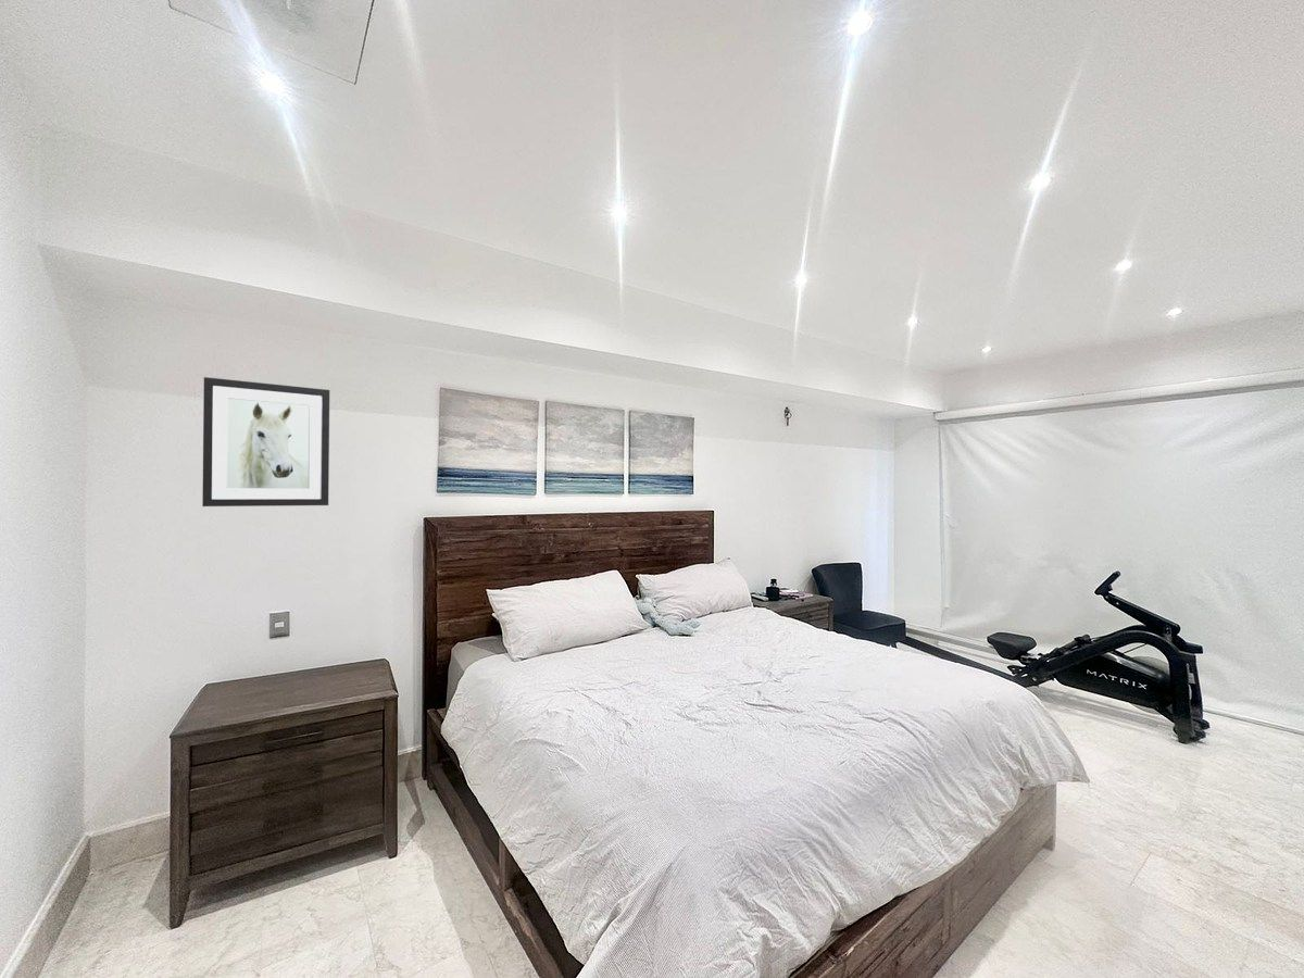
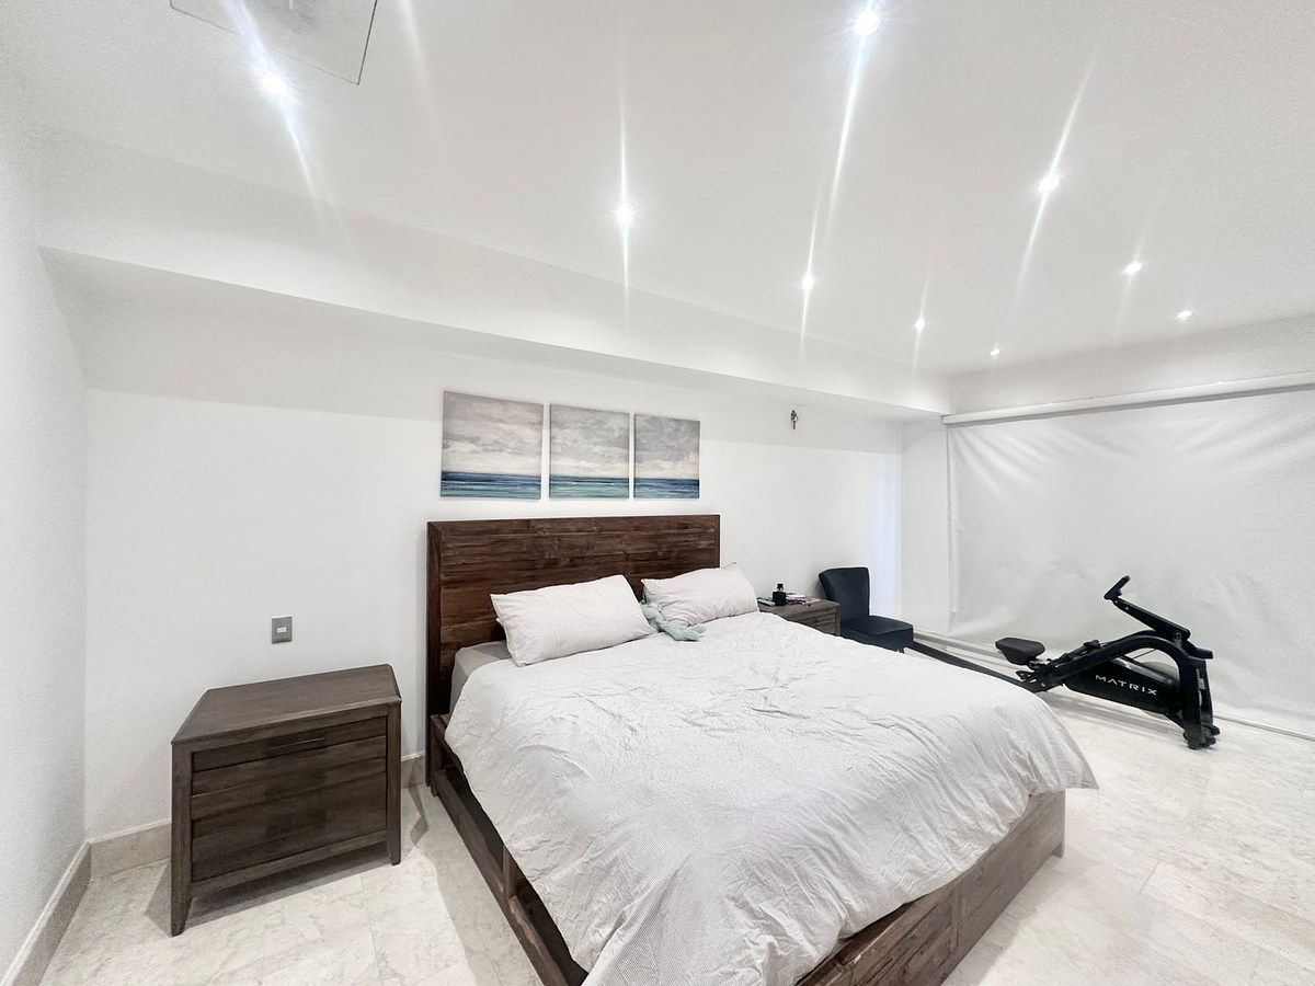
- wall art [201,376,330,507]
